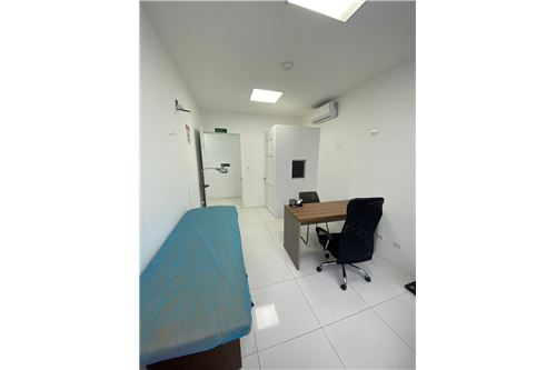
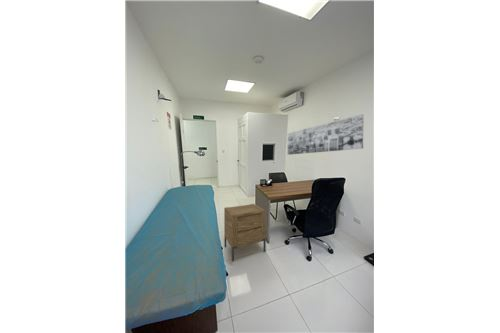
+ wall art [287,113,364,156]
+ nightstand [223,203,267,263]
